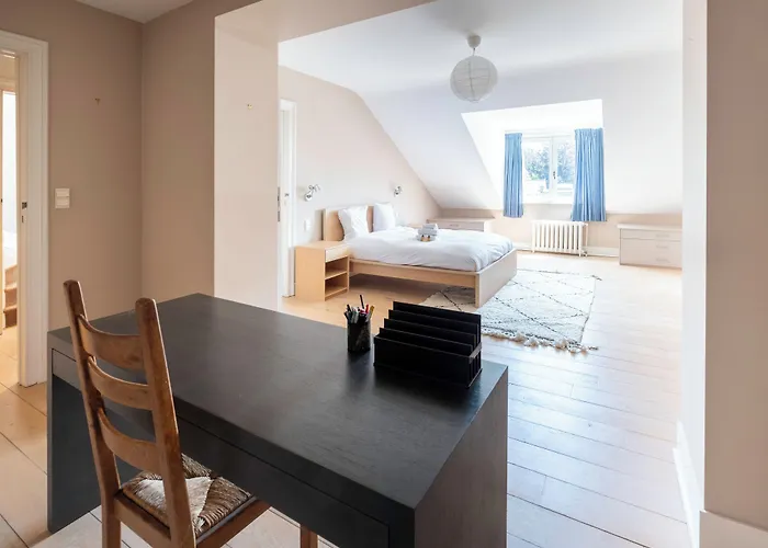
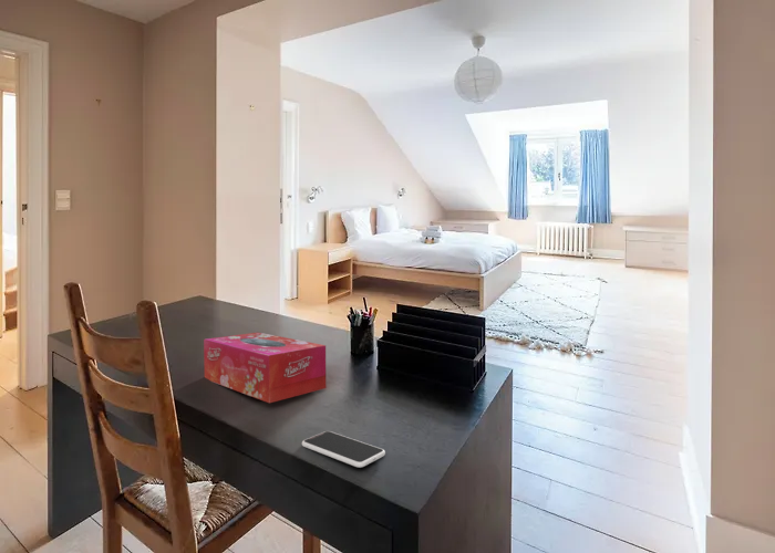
+ smartphone [301,430,386,469]
+ tissue box [203,332,327,404]
